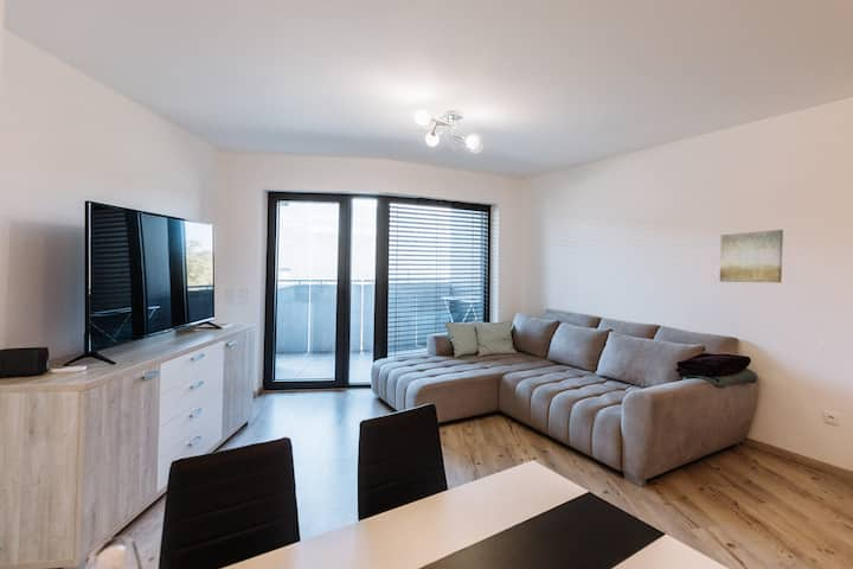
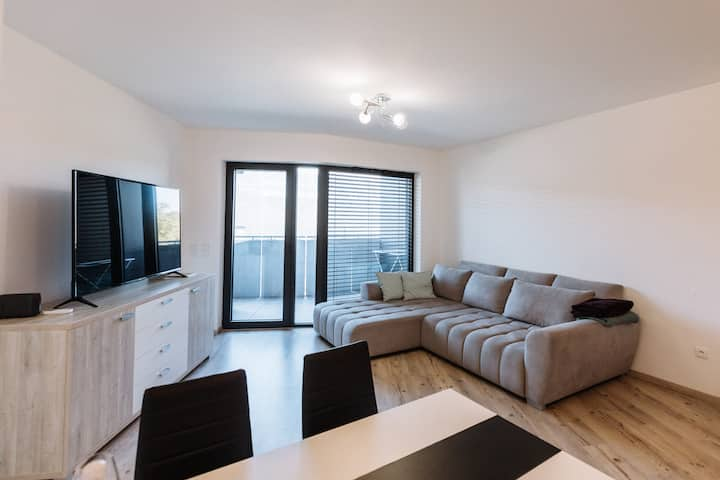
- wall art [719,229,784,283]
